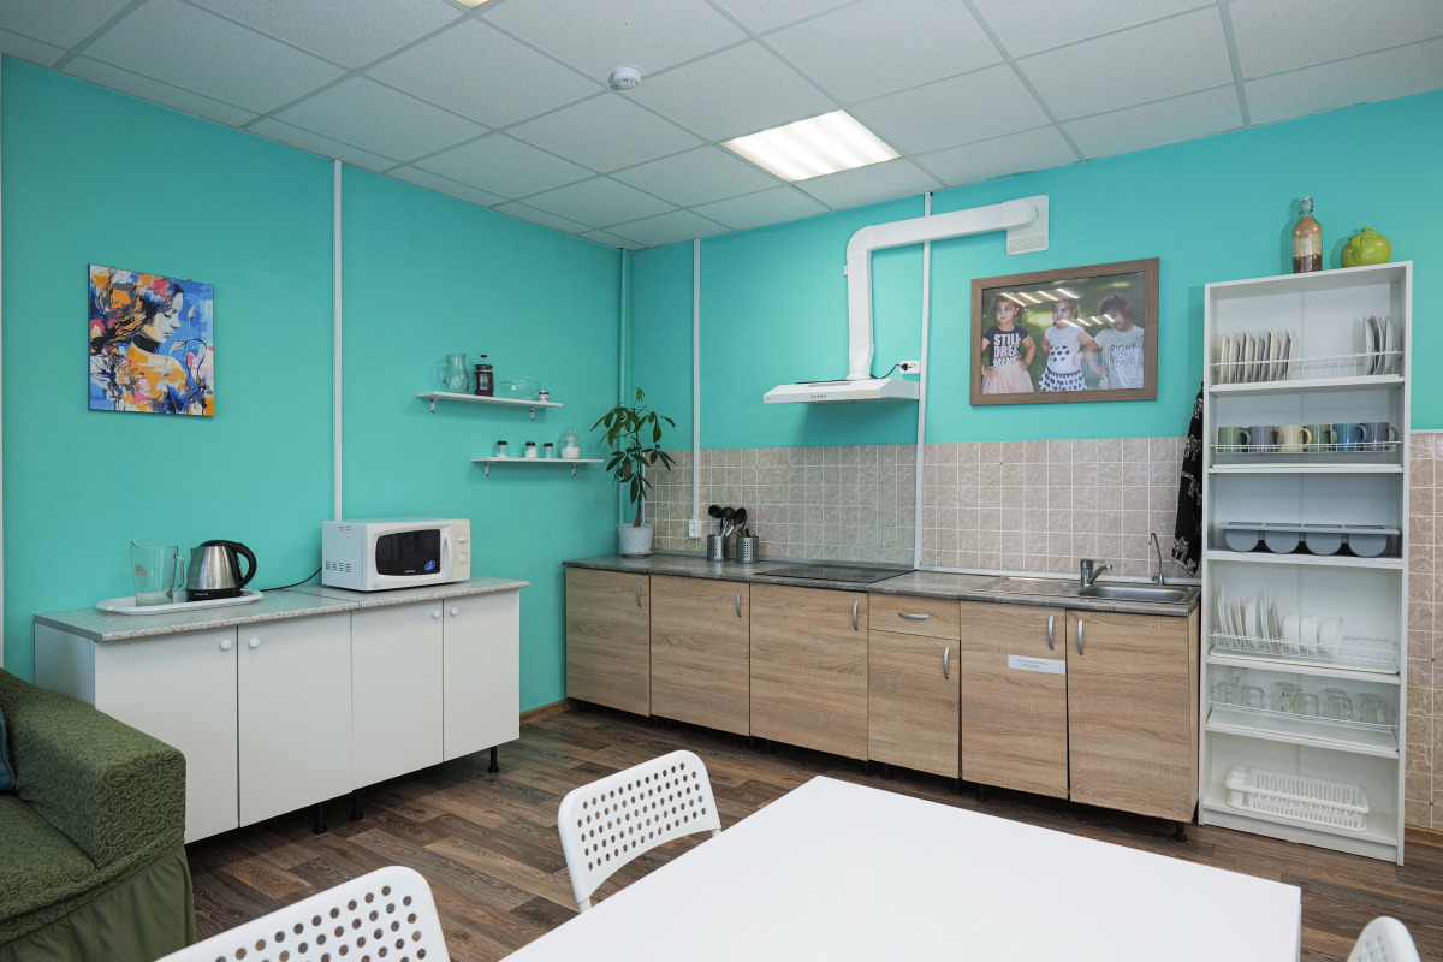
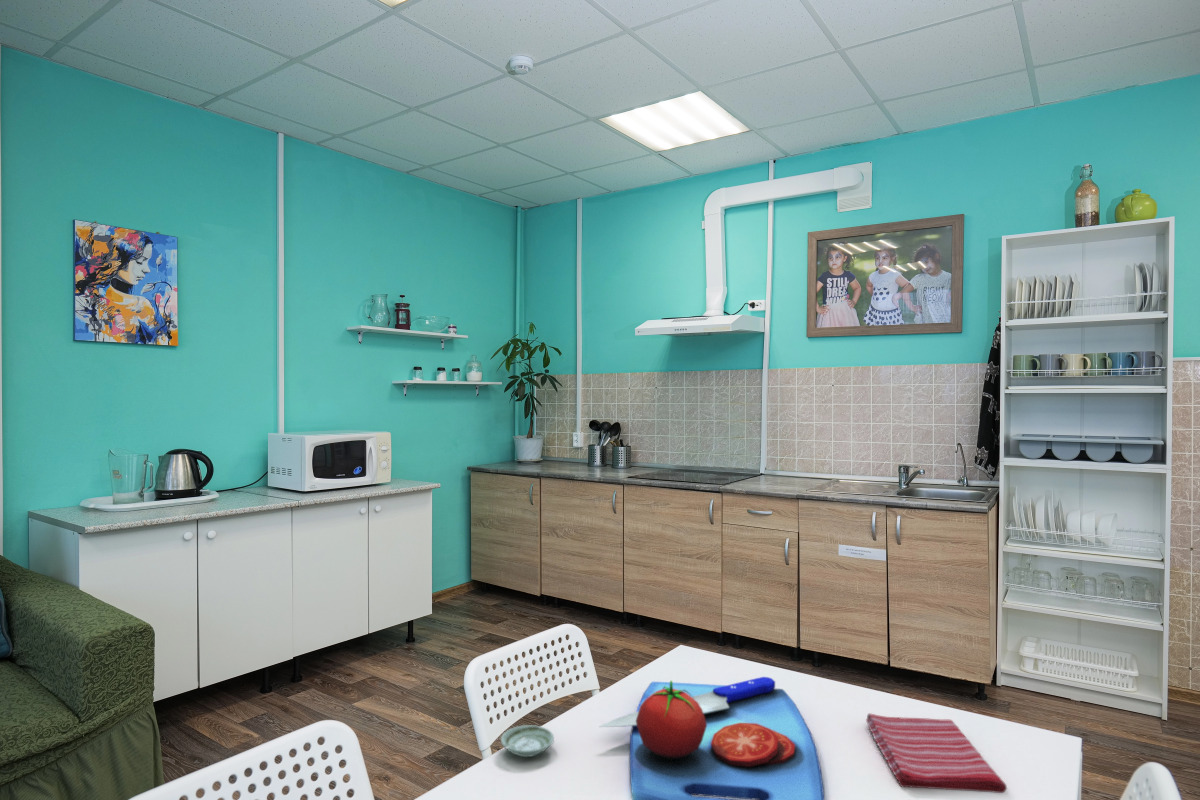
+ chopping board [598,676,825,800]
+ saucer [500,724,555,758]
+ dish towel [865,713,1008,794]
